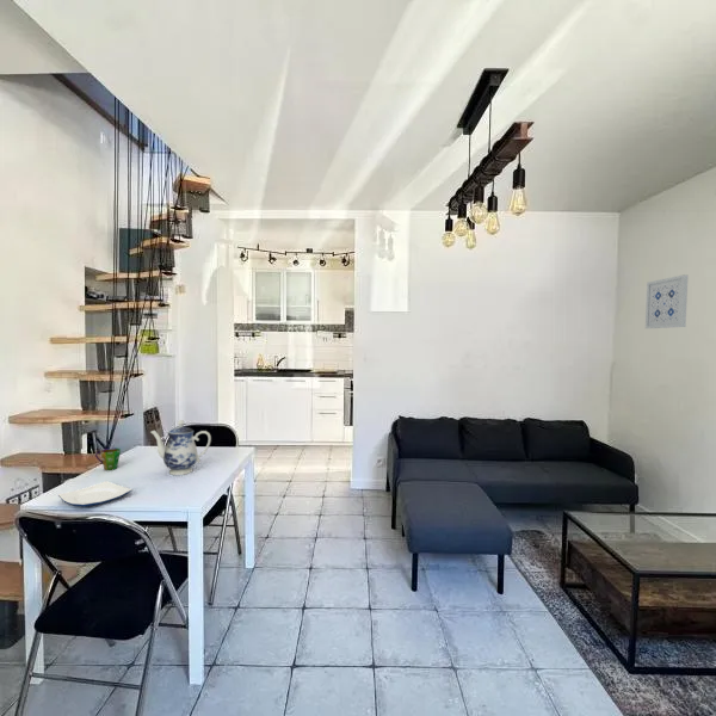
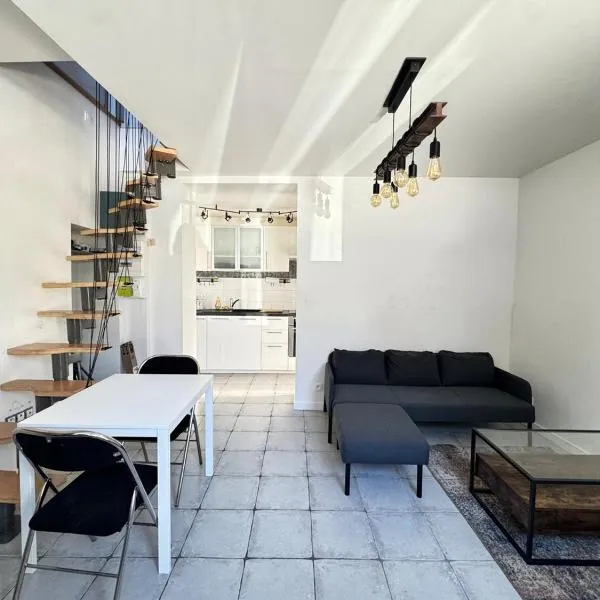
- plate [57,480,134,508]
- wall art [644,273,690,329]
- cup [94,446,122,471]
- teapot [149,419,212,476]
